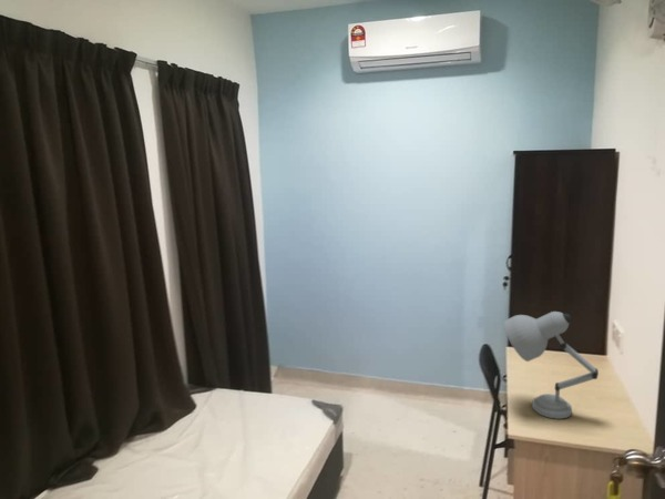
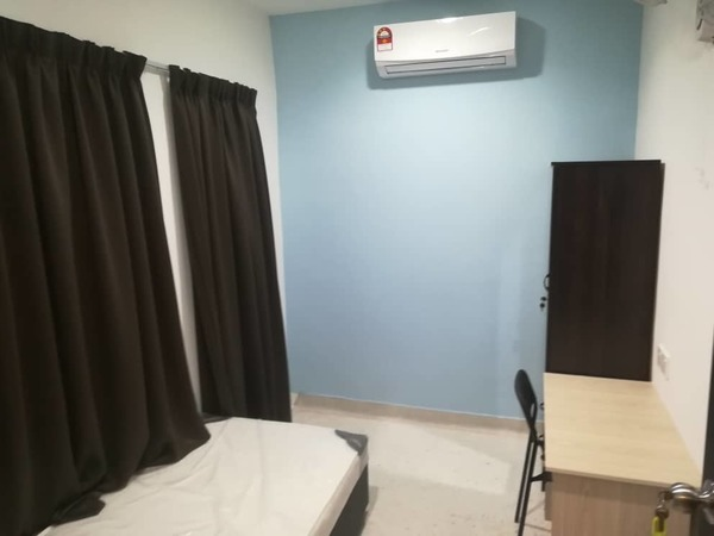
- desk lamp [503,310,600,420]
